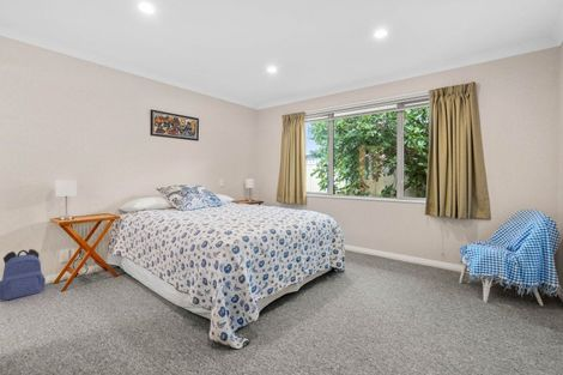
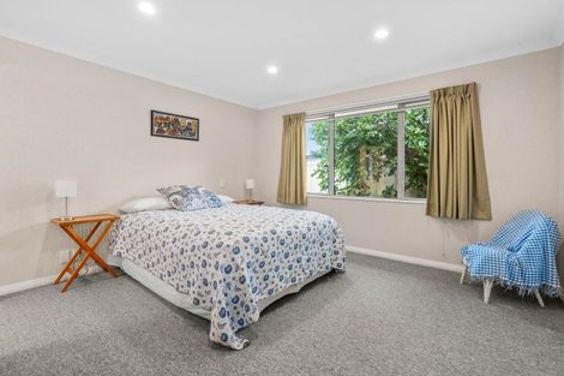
- backpack [0,248,47,302]
